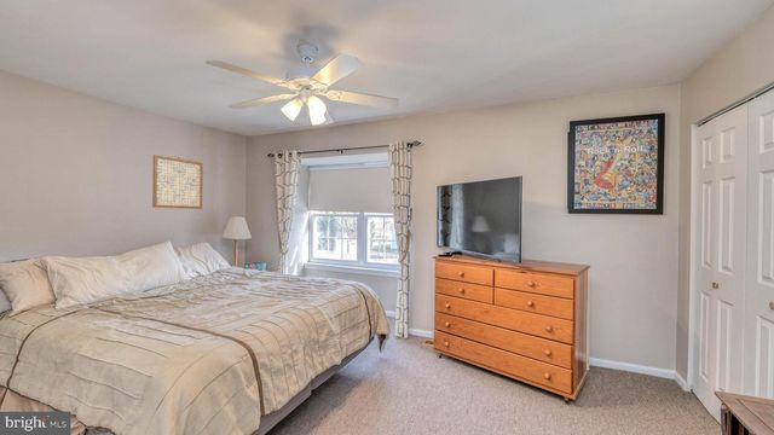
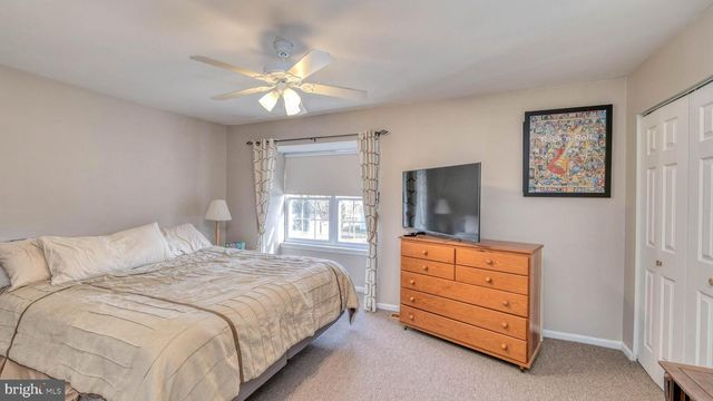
- wall art [151,153,204,210]
